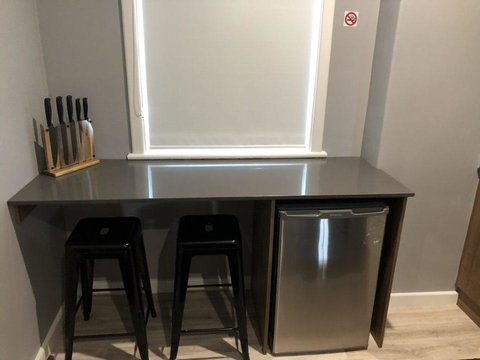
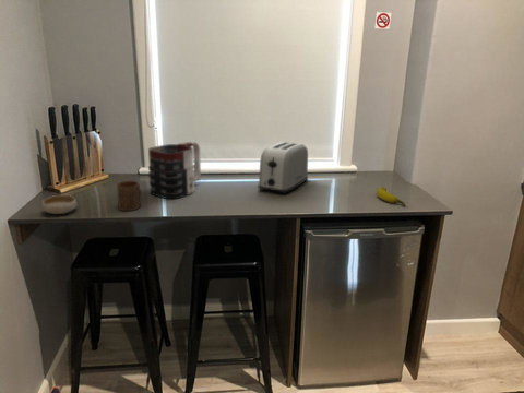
+ mug [147,141,202,200]
+ toaster [258,141,309,195]
+ cup [116,180,142,212]
+ banana [376,186,406,207]
+ bowl [40,194,79,215]
